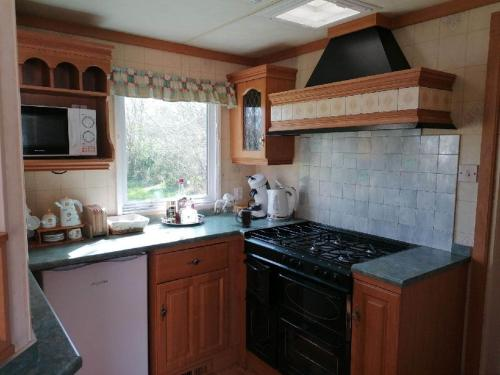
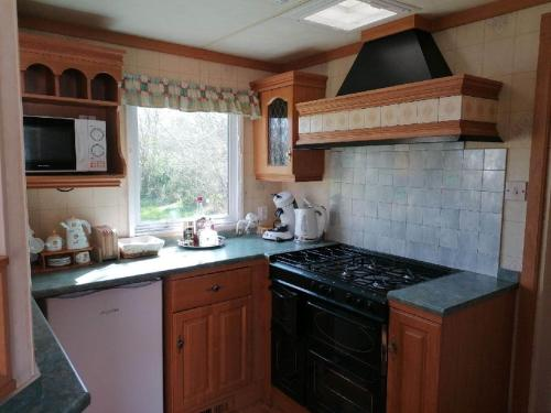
- mug [234,209,253,228]
